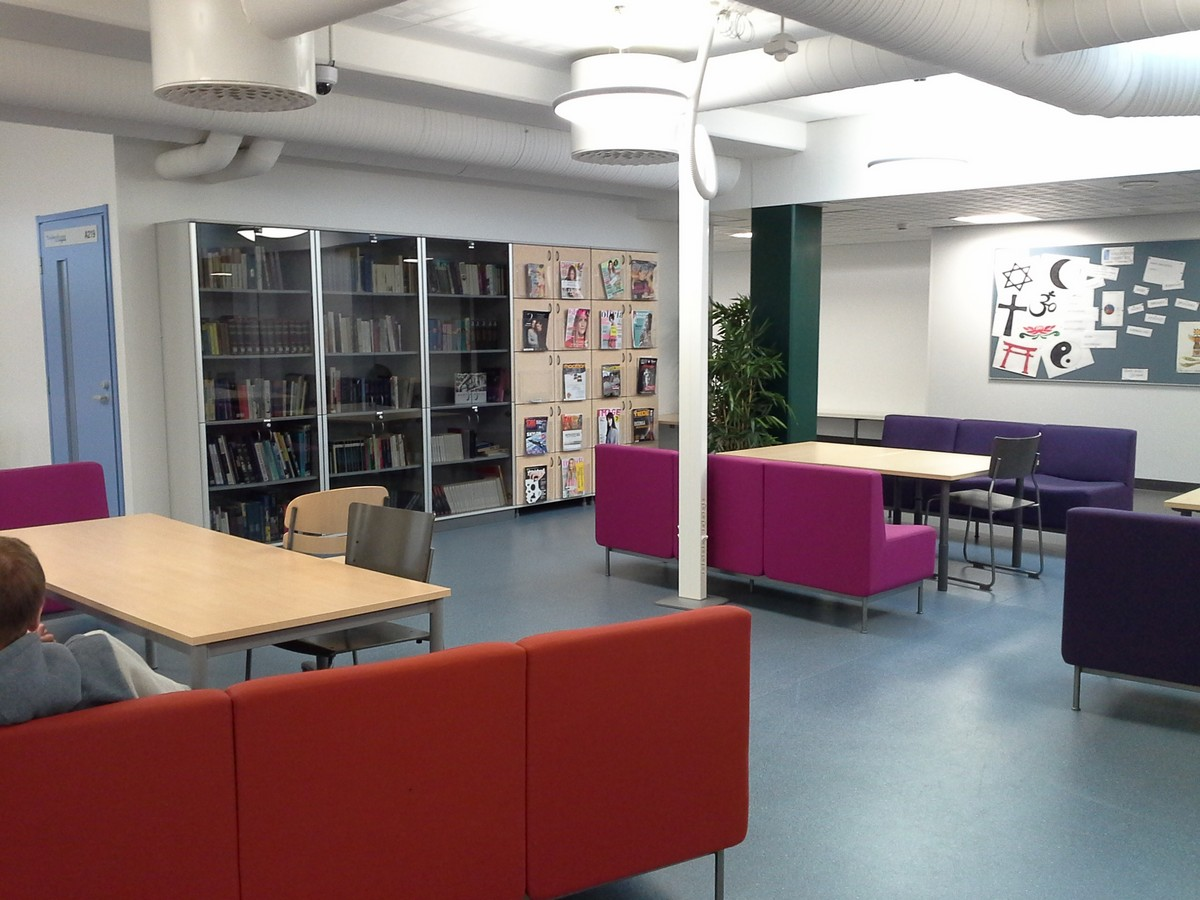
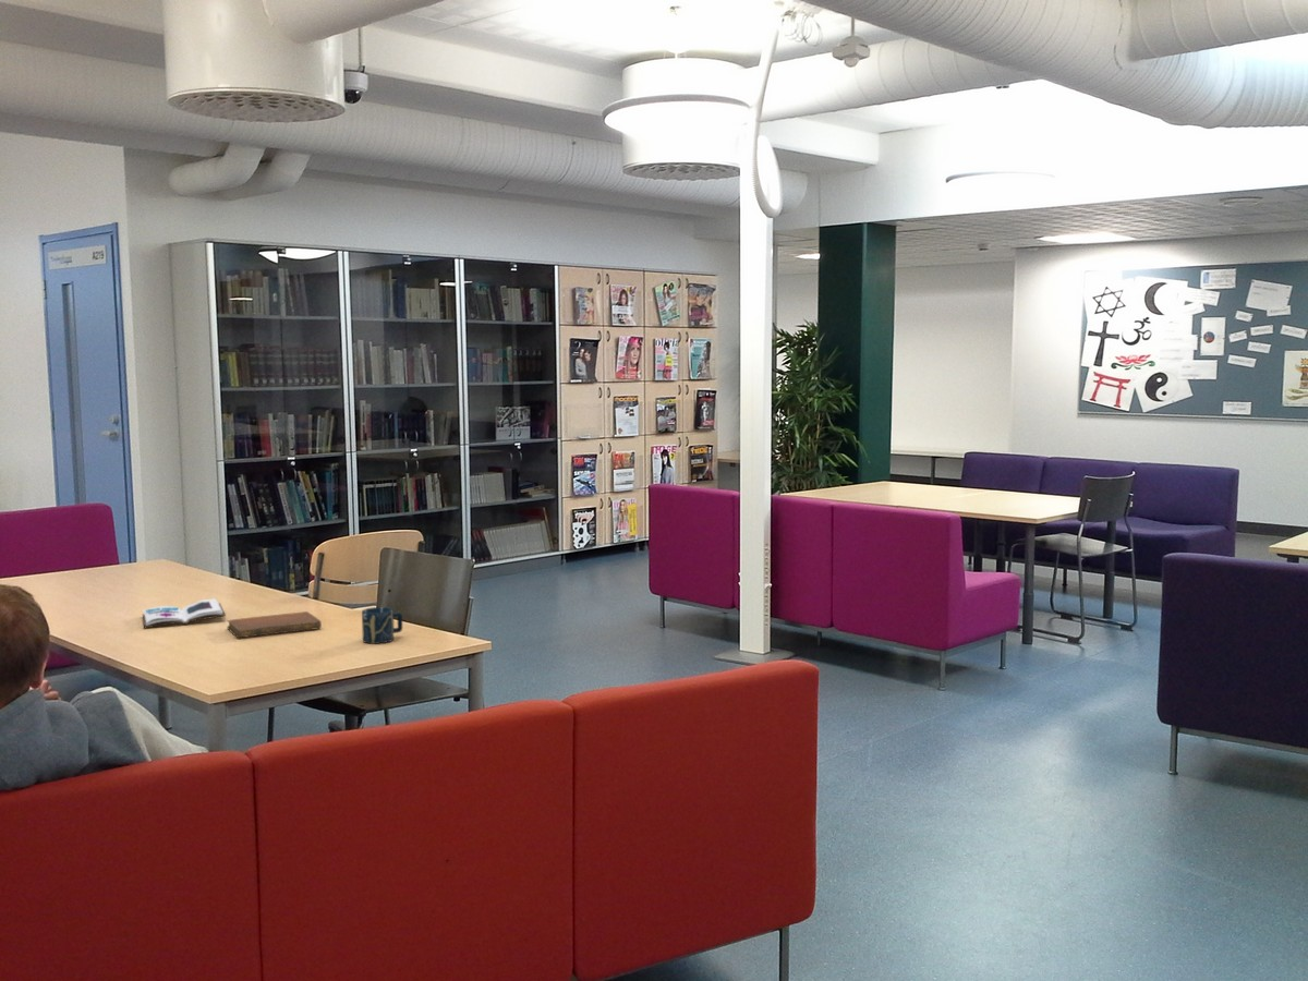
+ cup [361,606,403,644]
+ book [142,597,227,630]
+ notebook [226,610,323,639]
